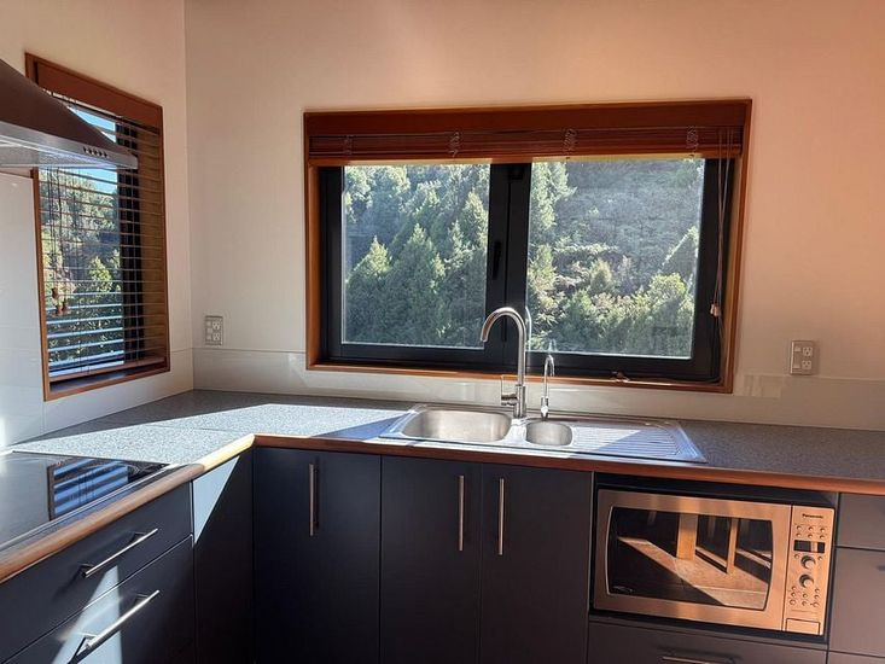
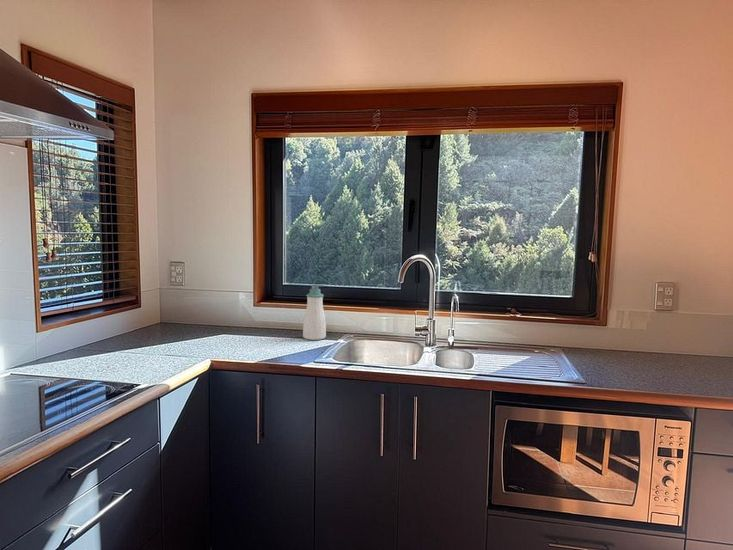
+ soap bottle [302,283,327,341]
